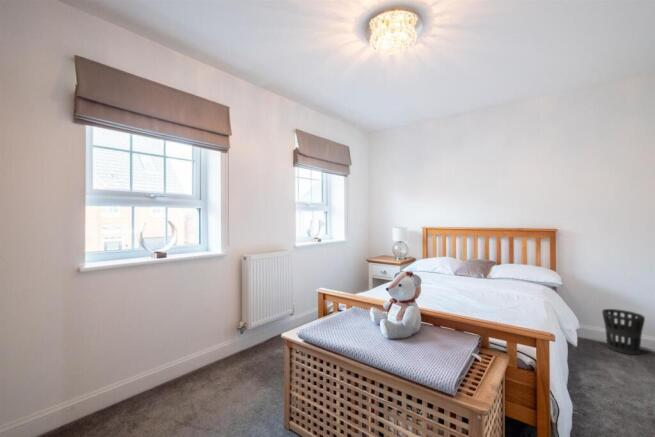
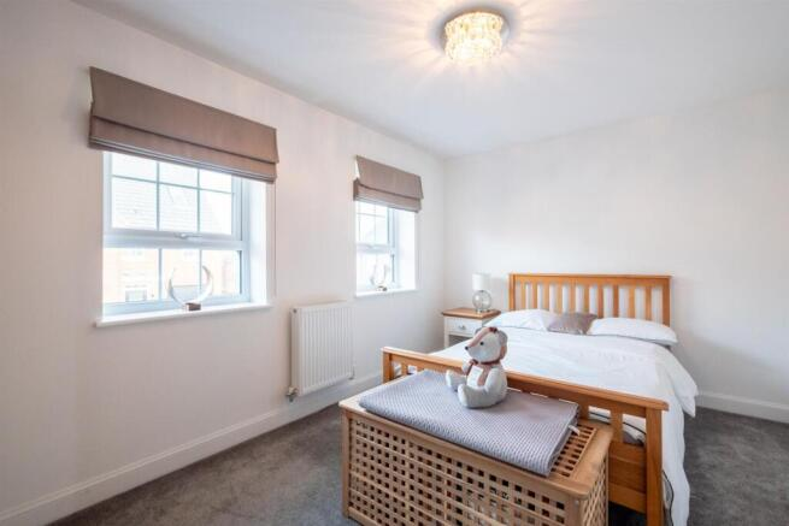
- wastebasket [601,308,646,356]
